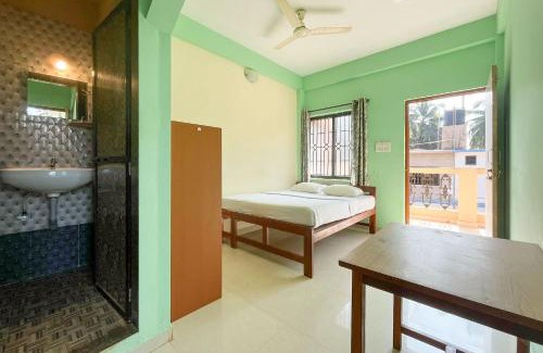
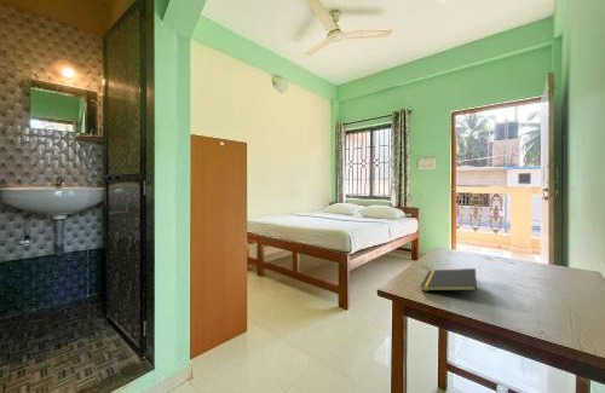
+ notepad [420,267,478,293]
